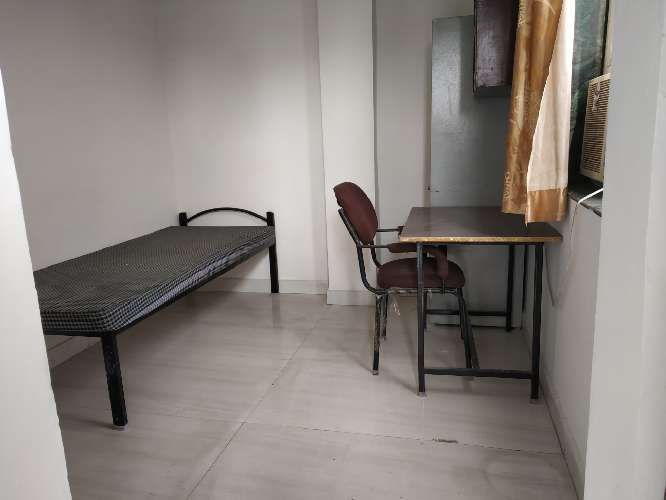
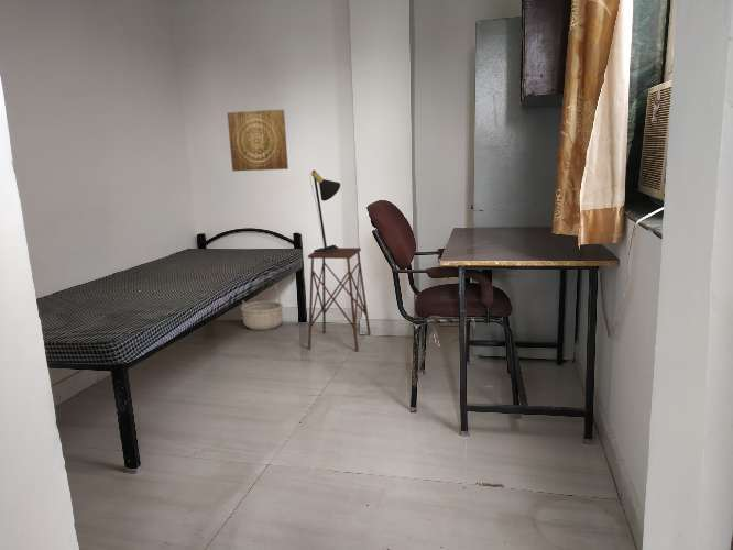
+ basket [240,284,284,331]
+ wall art [226,109,289,172]
+ table lamp [309,169,341,253]
+ side table [307,246,372,353]
